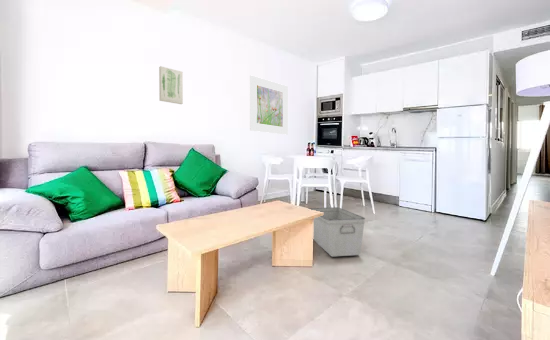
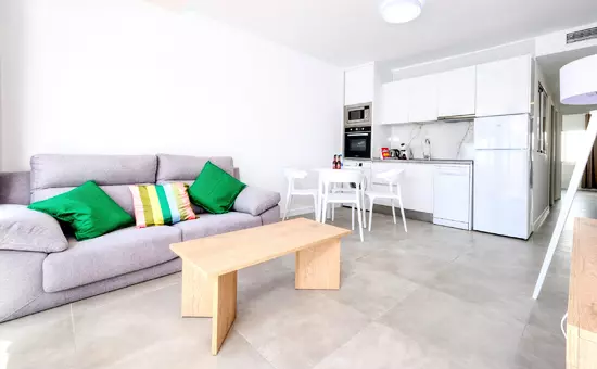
- storage bin [307,206,366,258]
- wall art [158,65,184,105]
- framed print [249,74,289,135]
